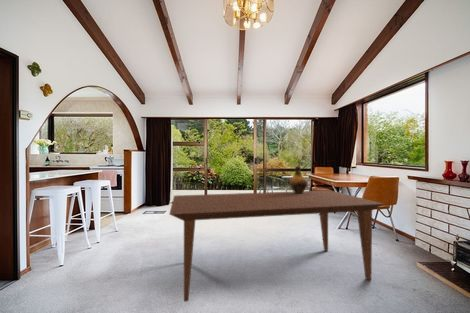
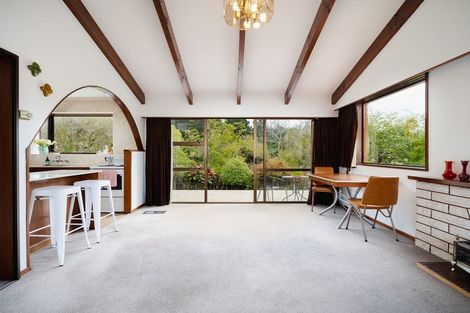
- ceramic jug [289,165,308,194]
- dining table [168,189,385,303]
